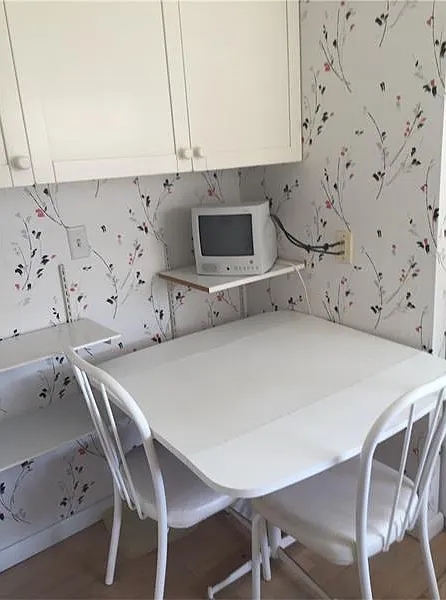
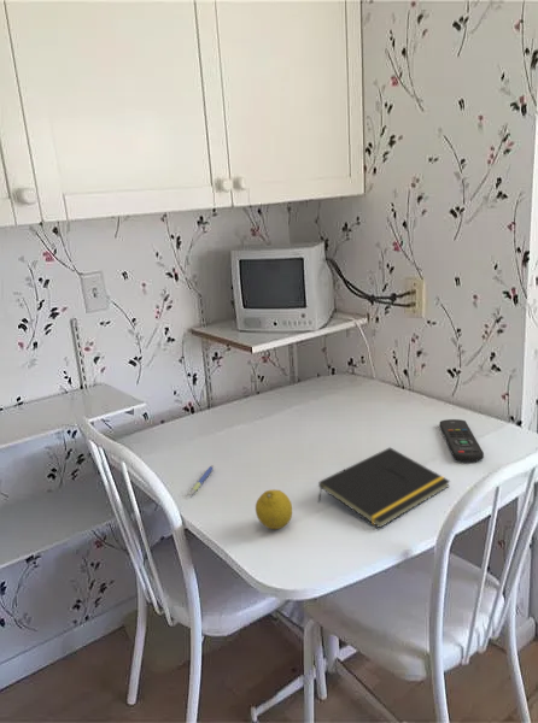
+ pen [188,464,215,496]
+ remote control [439,418,485,463]
+ notepad [317,446,451,529]
+ fruit [255,489,293,530]
